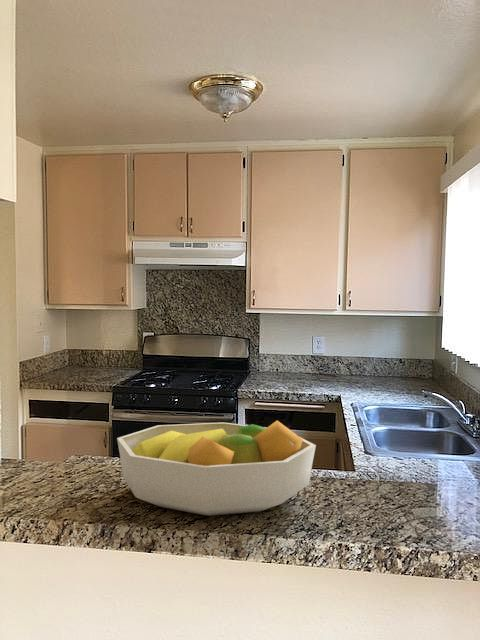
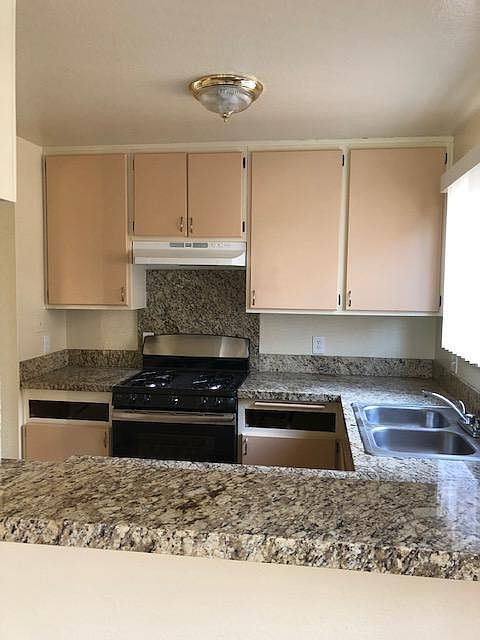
- fruit bowl [116,420,317,517]
